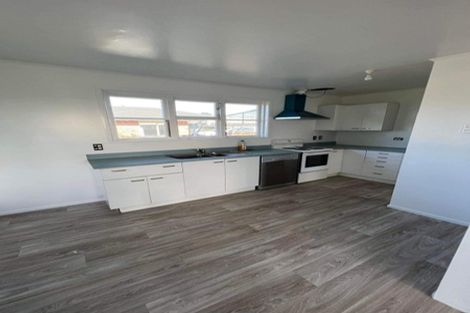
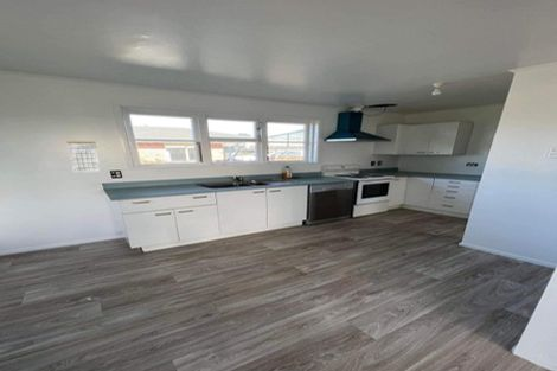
+ calendar [66,136,102,174]
